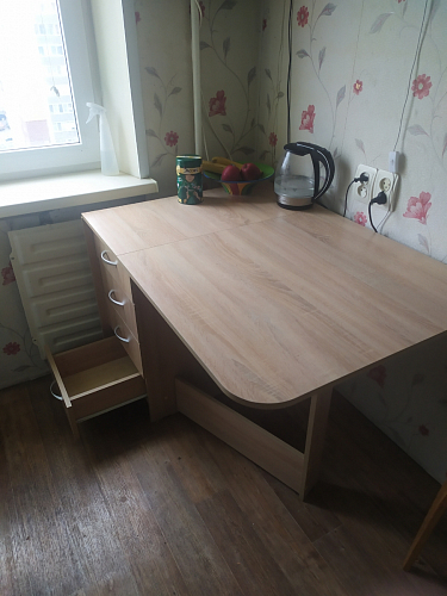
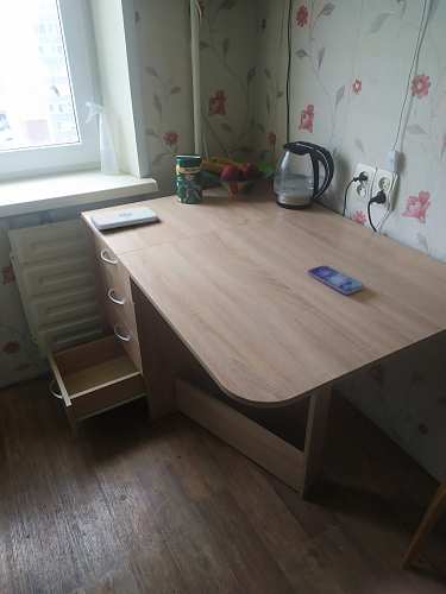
+ notepad [89,206,158,230]
+ smartphone [307,264,365,296]
